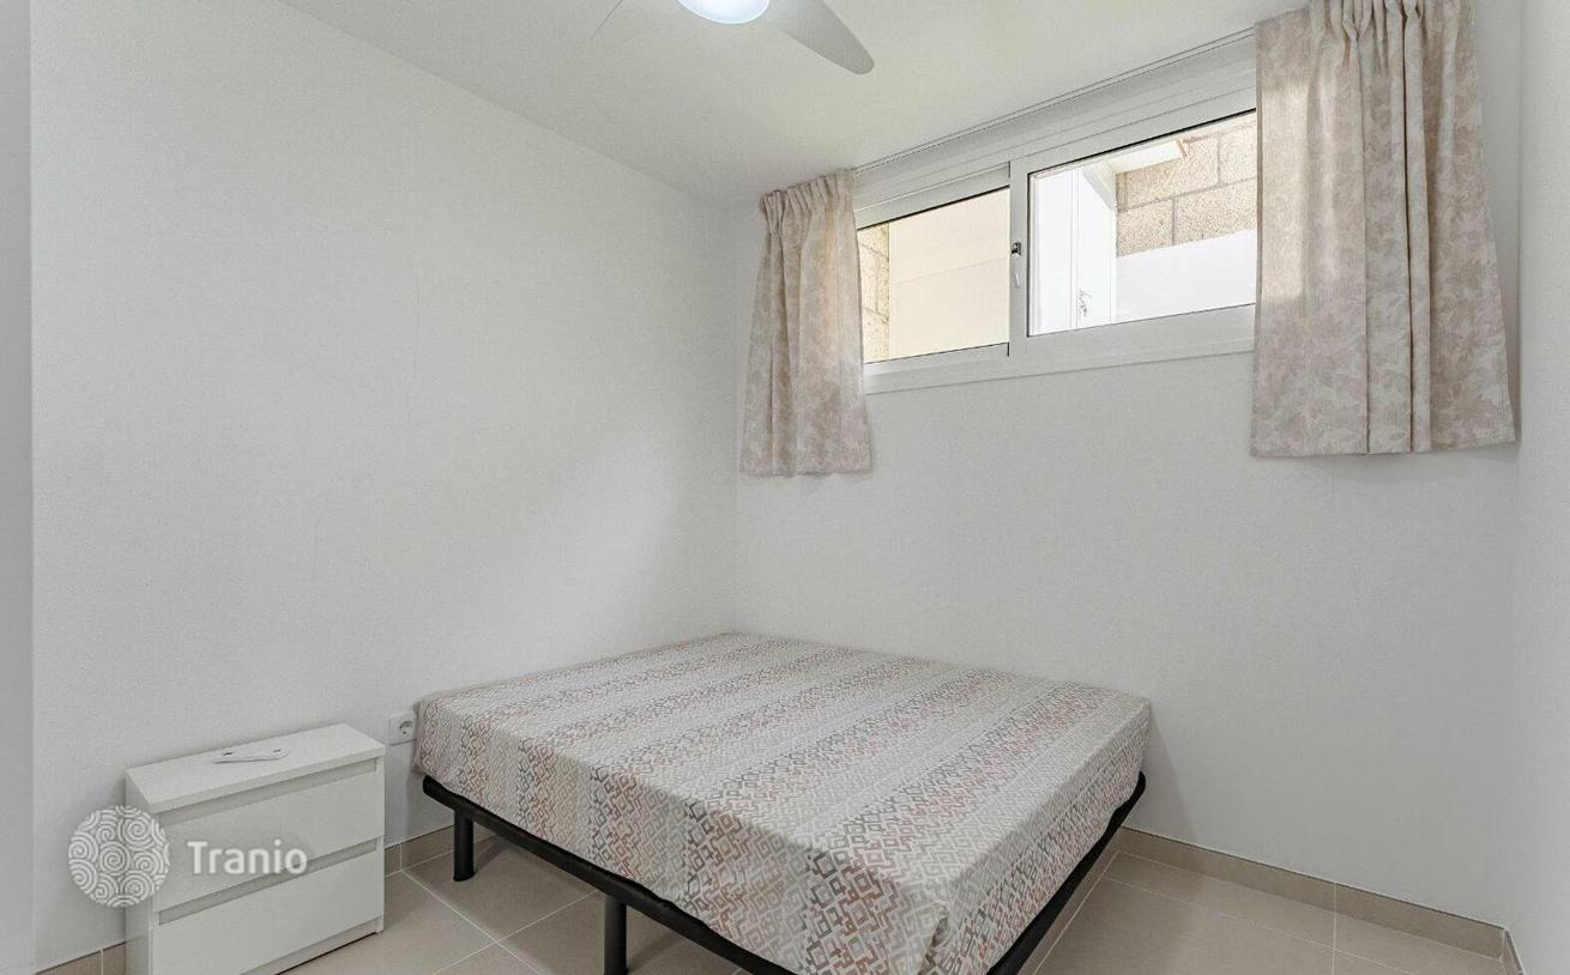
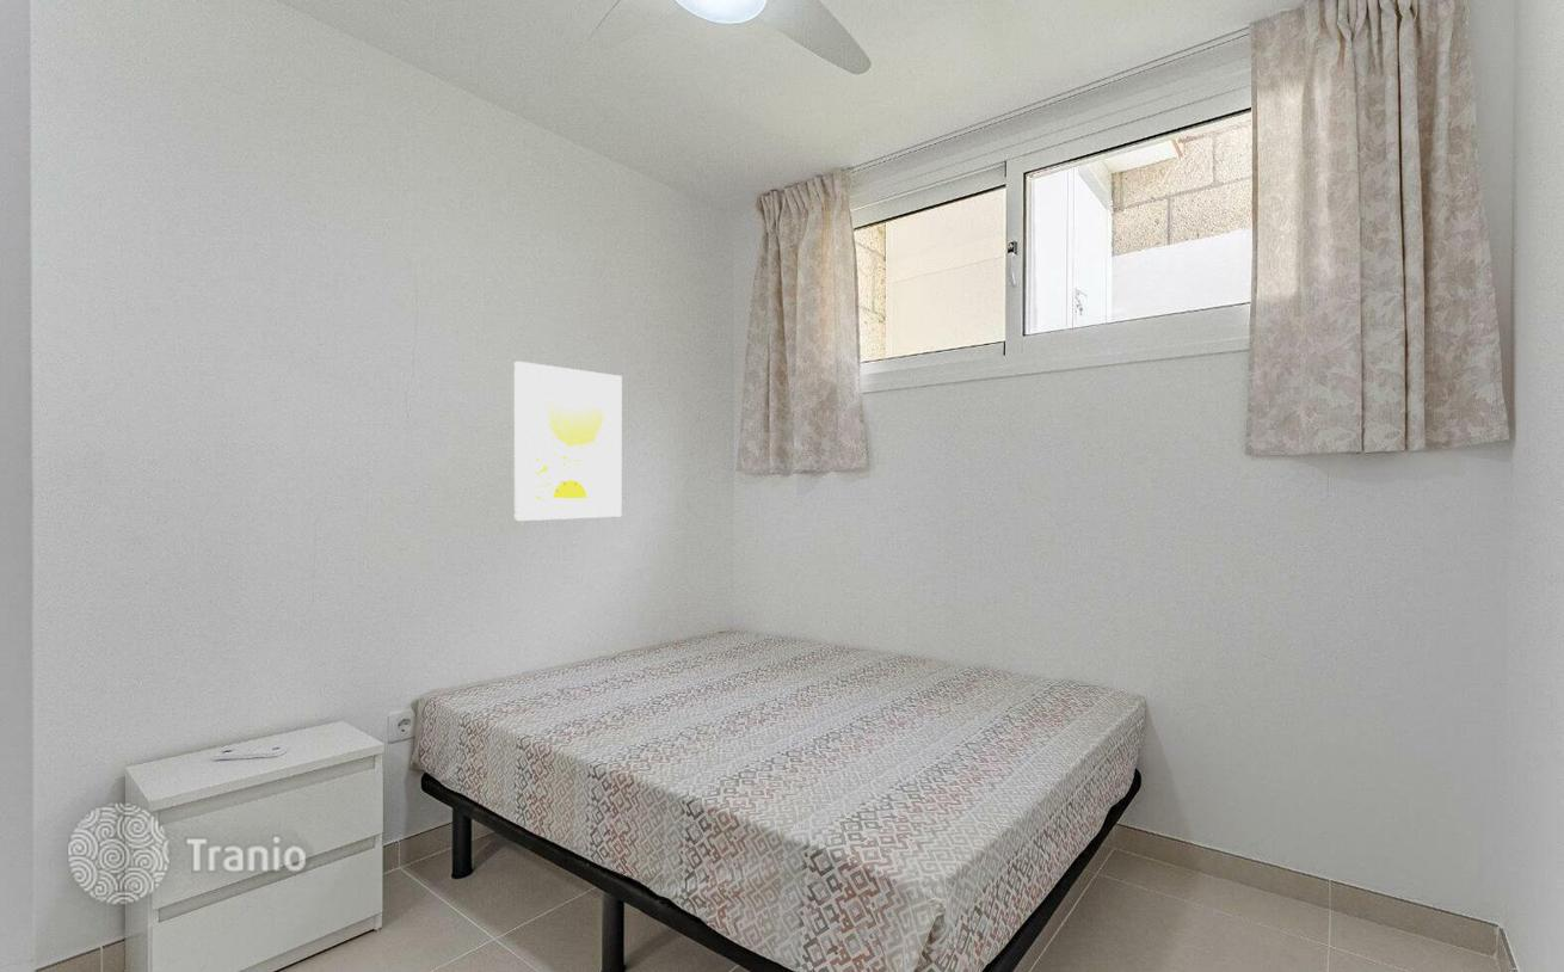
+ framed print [513,361,623,522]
